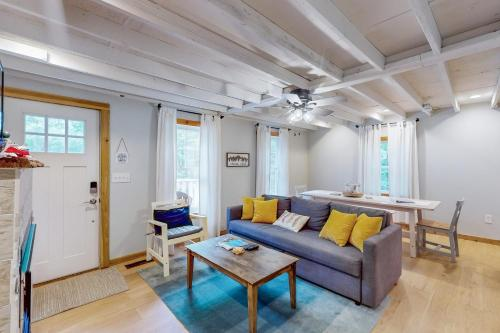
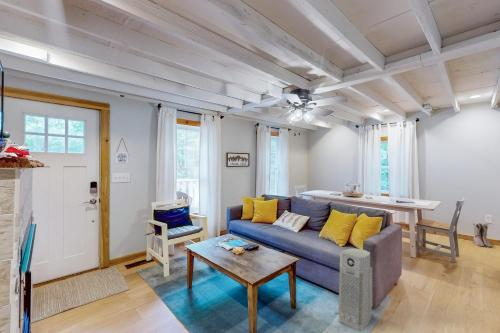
+ air purifier [337,247,373,332]
+ boots [472,222,494,248]
